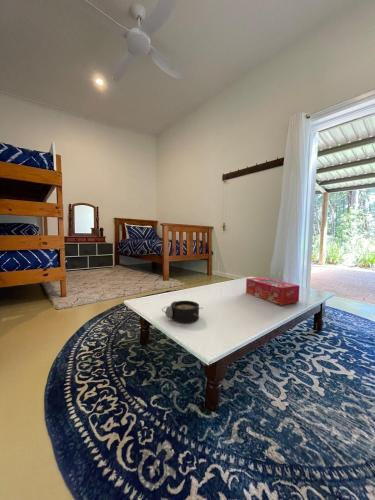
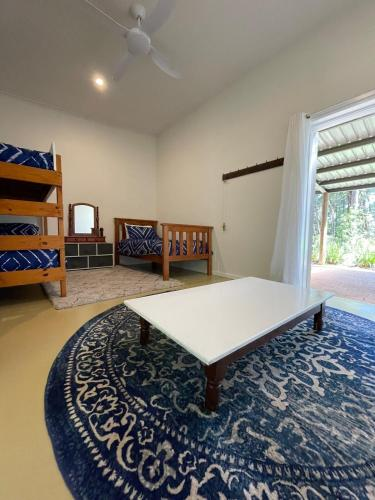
- alarm clock [161,300,204,324]
- tissue box [245,276,300,306]
